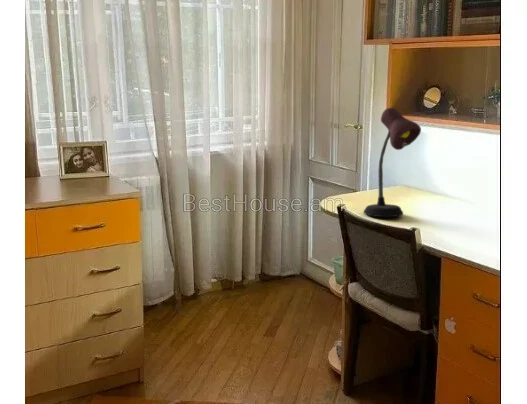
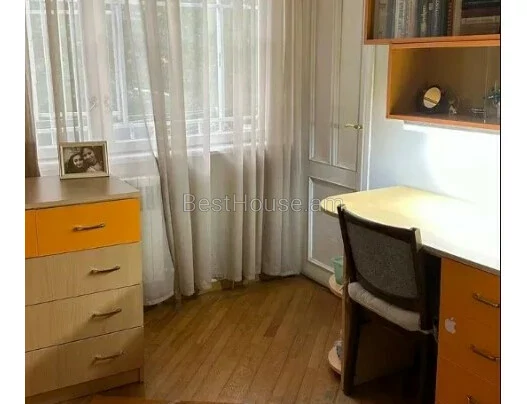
- desk lamp [363,107,422,218]
